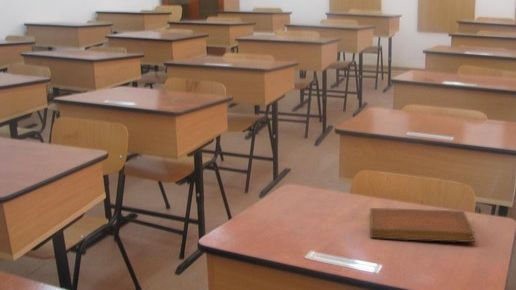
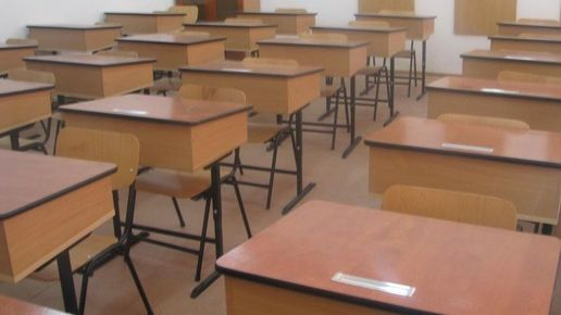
- notebook [369,207,475,243]
